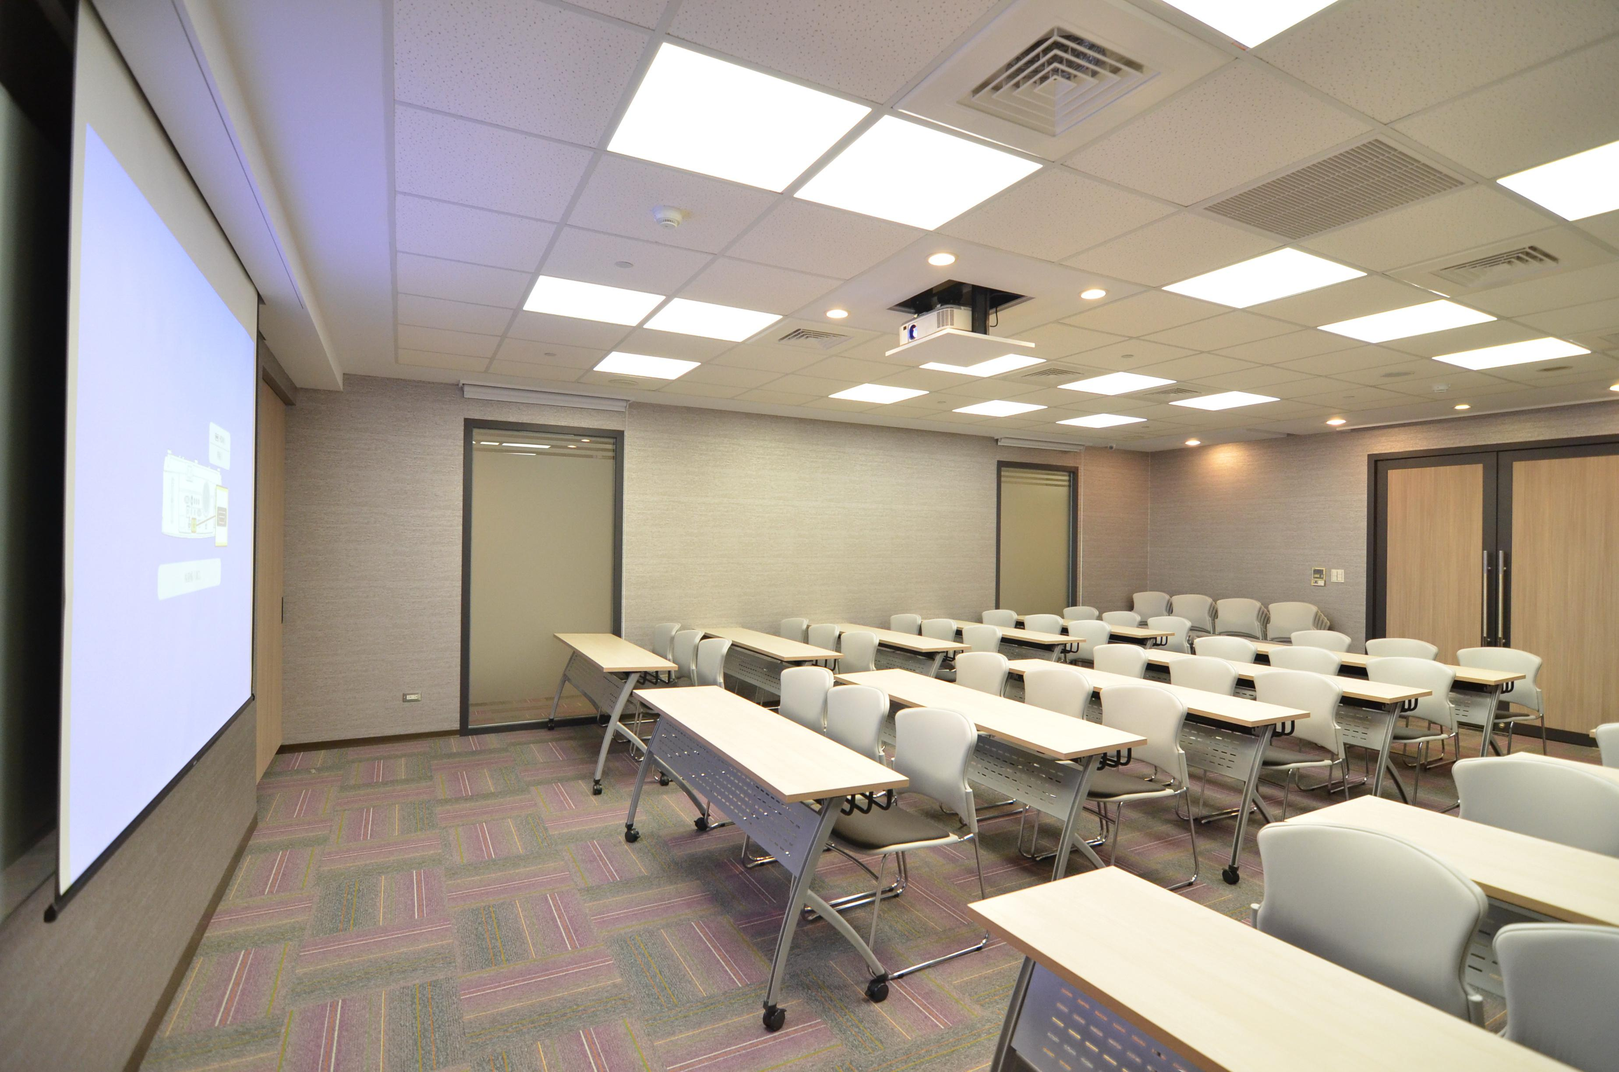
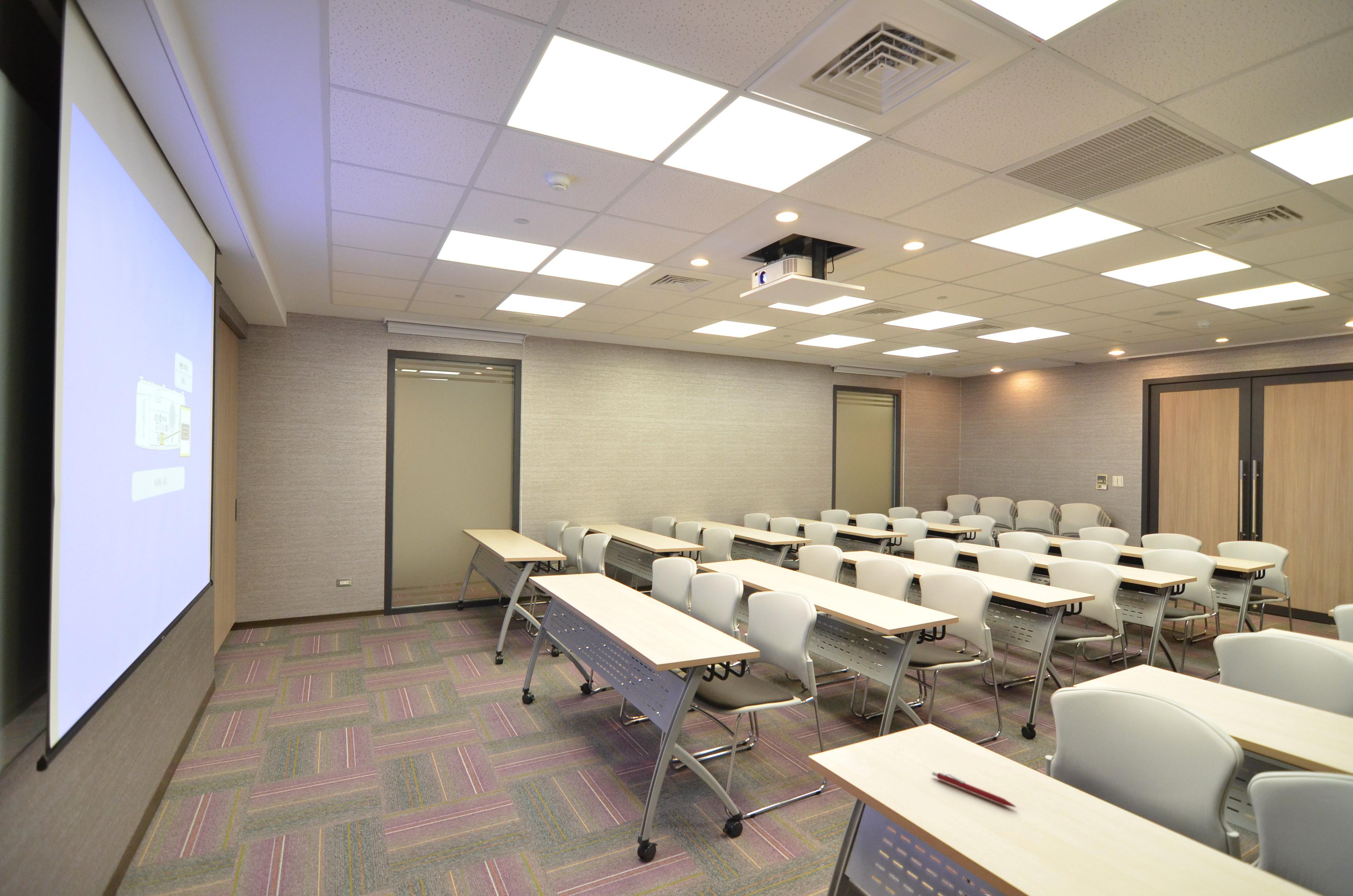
+ pen [932,772,1017,808]
